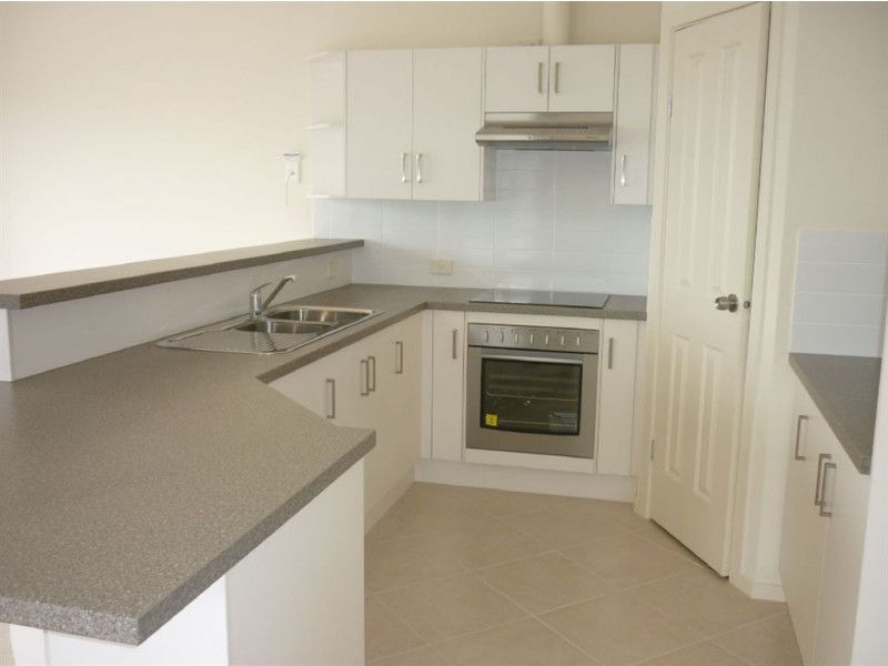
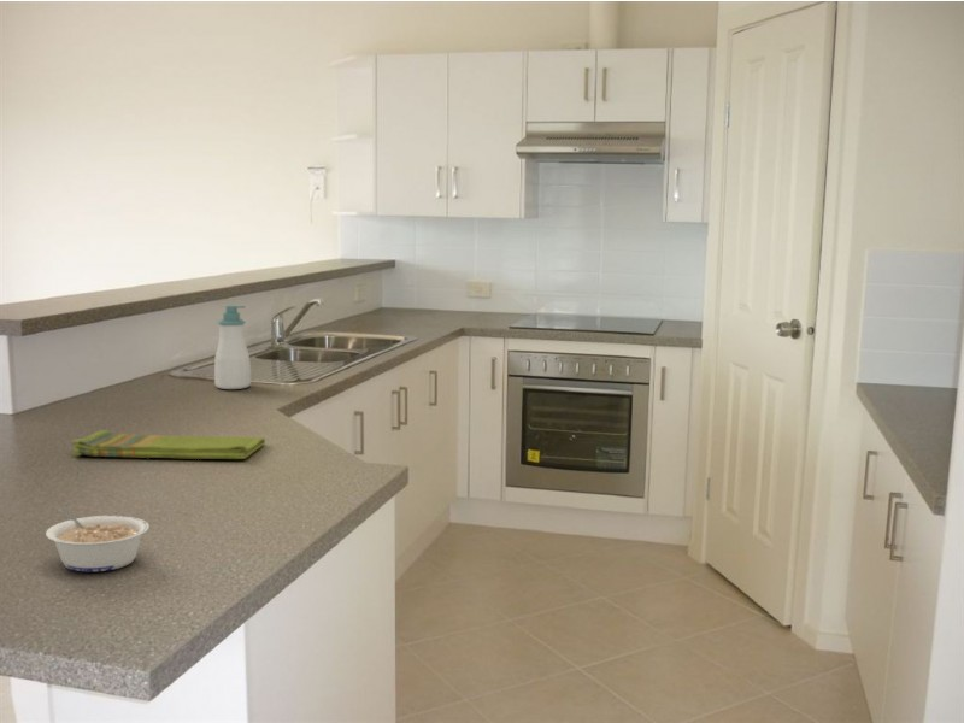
+ soap bottle [213,304,252,390]
+ legume [45,507,151,572]
+ dish towel [72,429,266,460]
